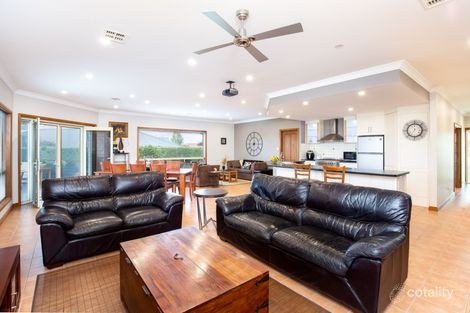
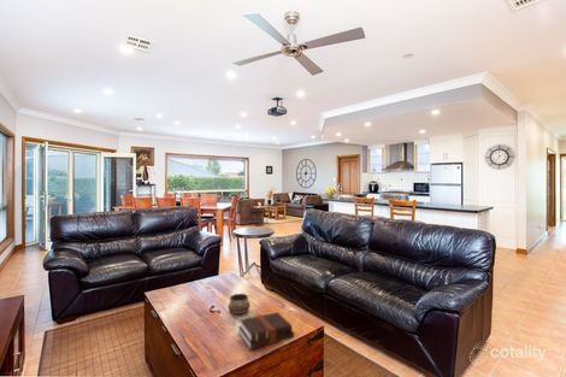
+ hardback book [237,311,295,351]
+ decorative bowl [226,293,250,316]
